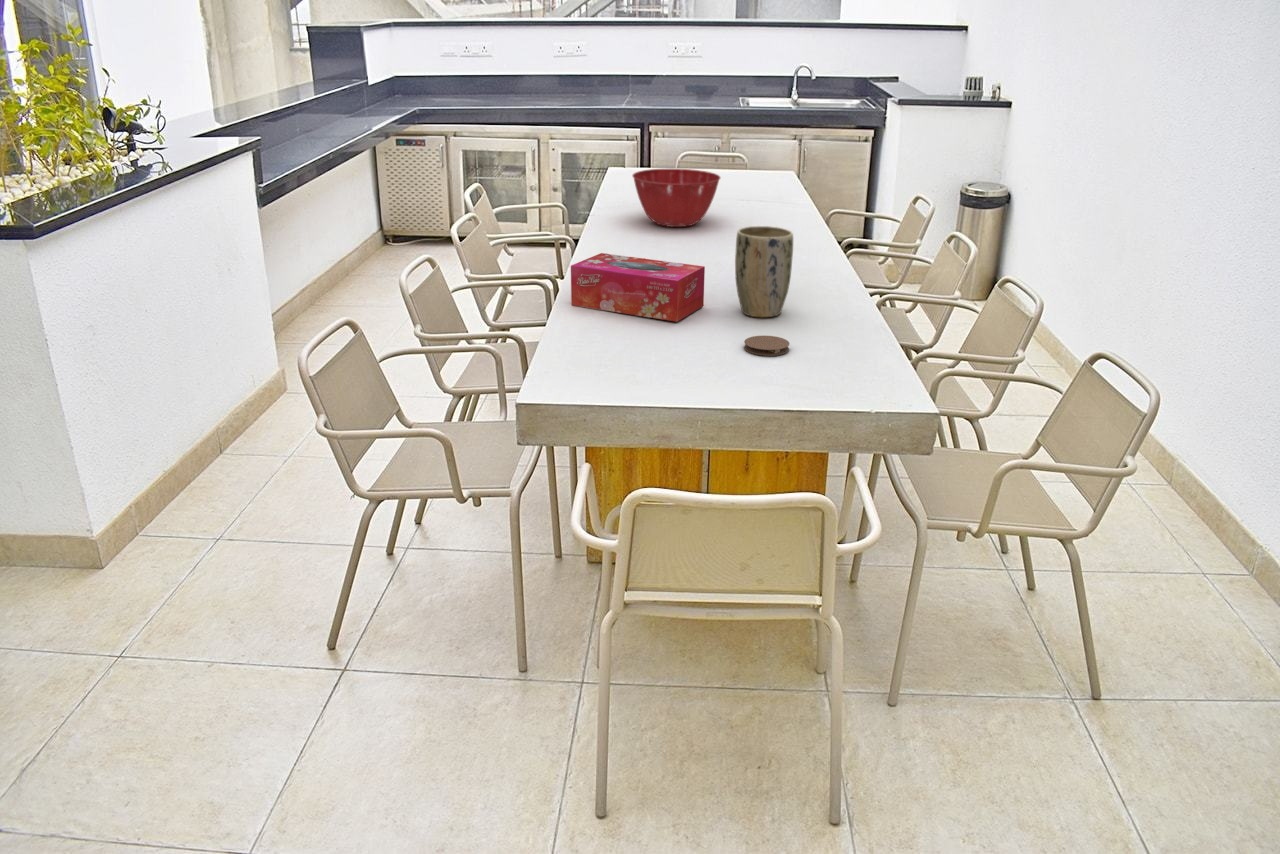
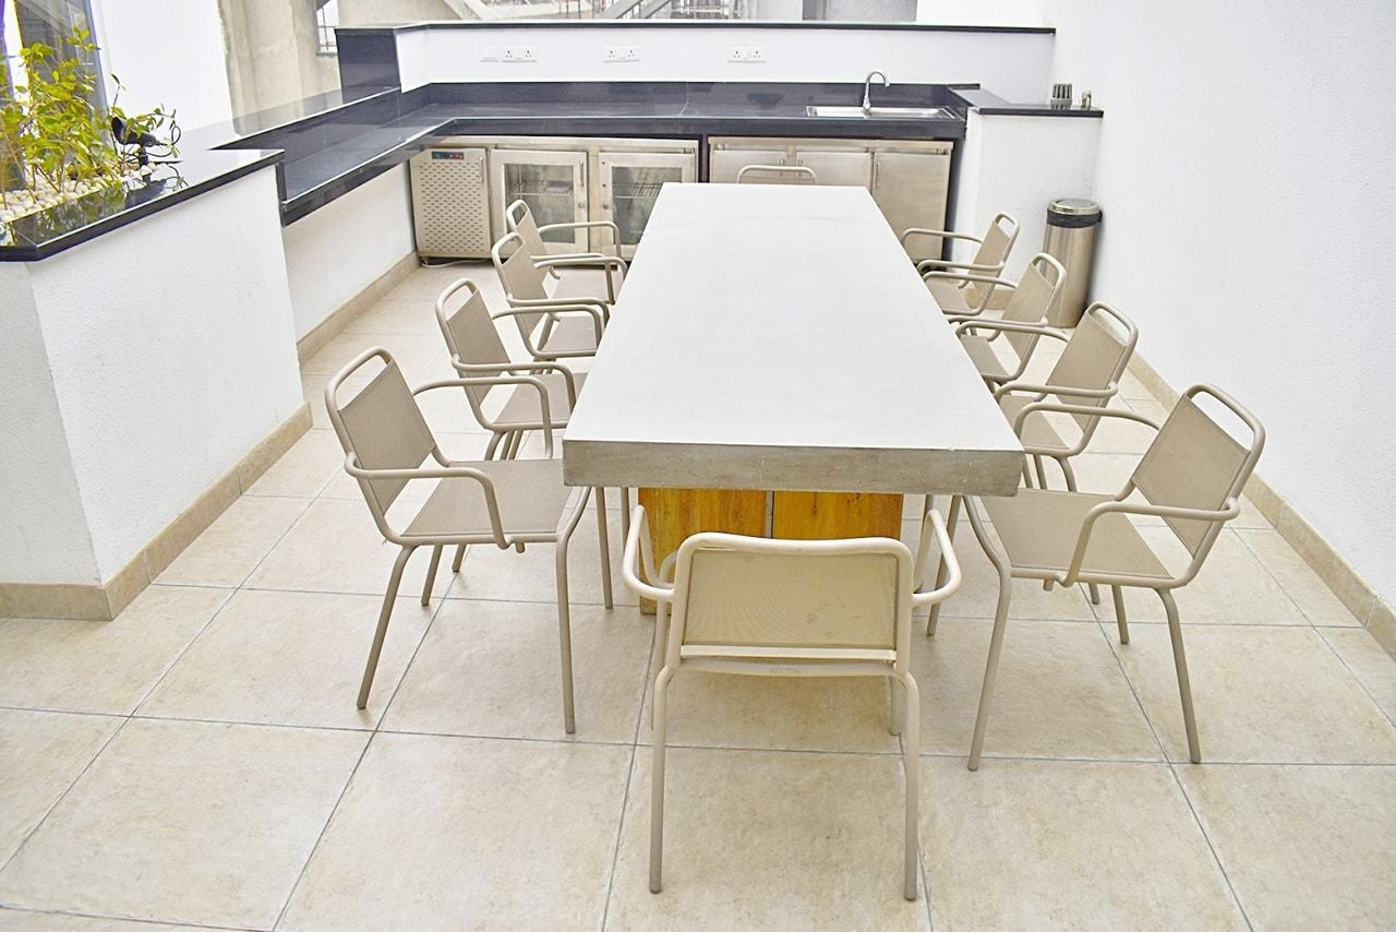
- mixing bowl [631,168,722,228]
- plant pot [734,225,794,318]
- coaster [743,335,791,357]
- tissue box [570,252,706,323]
